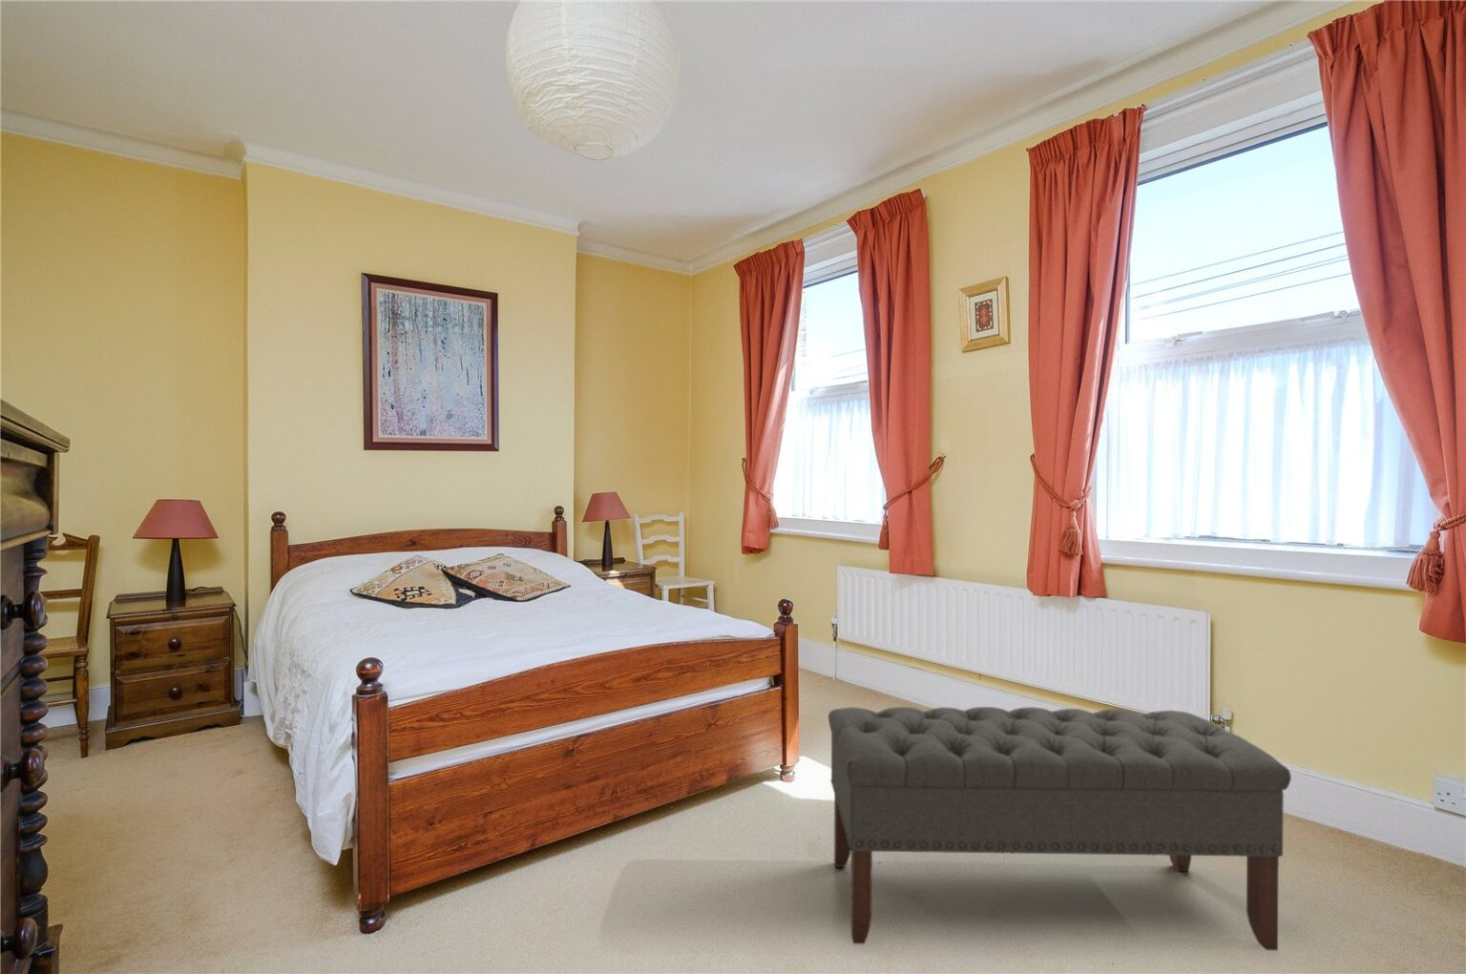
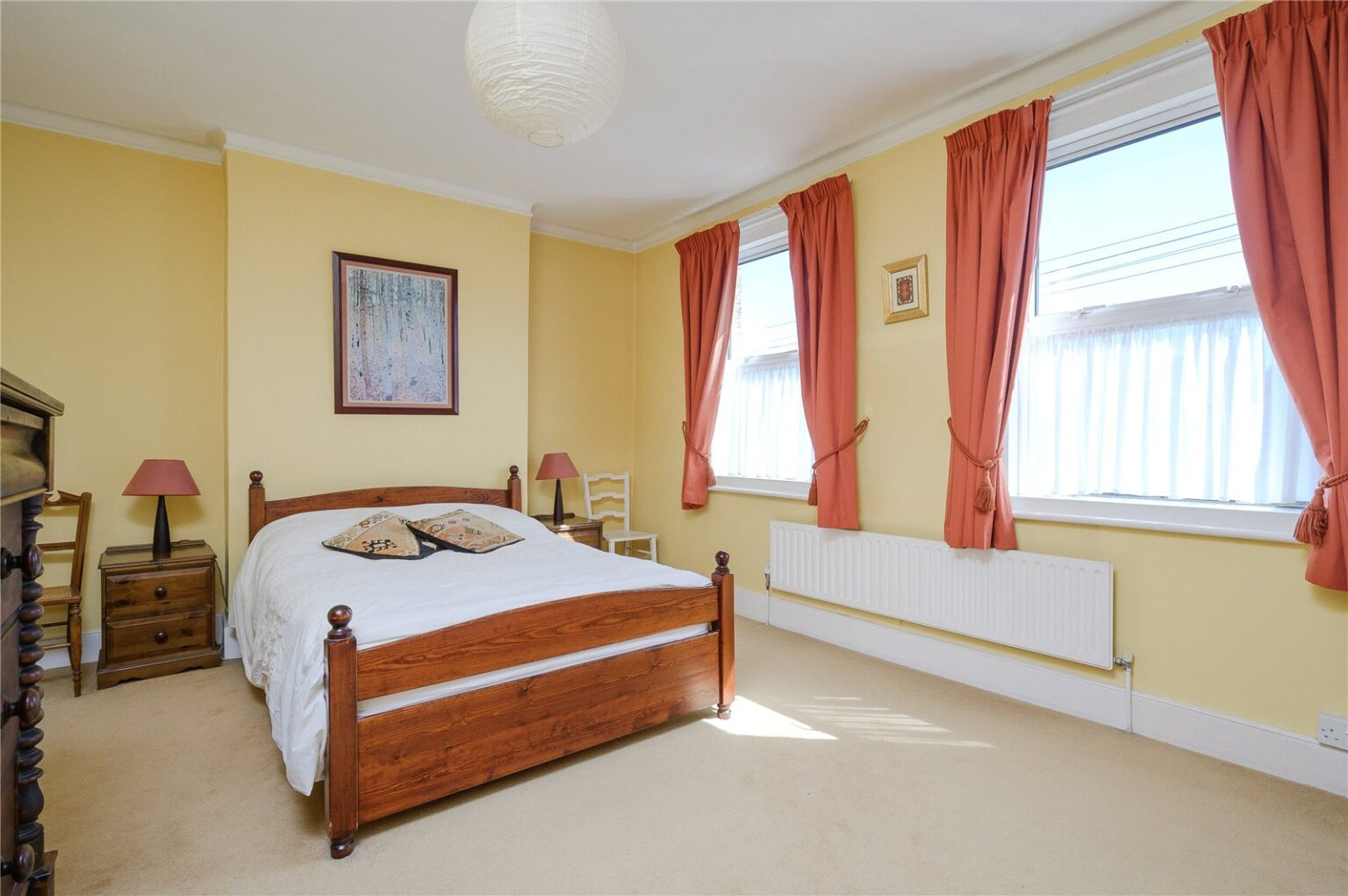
- bench [828,705,1292,951]
